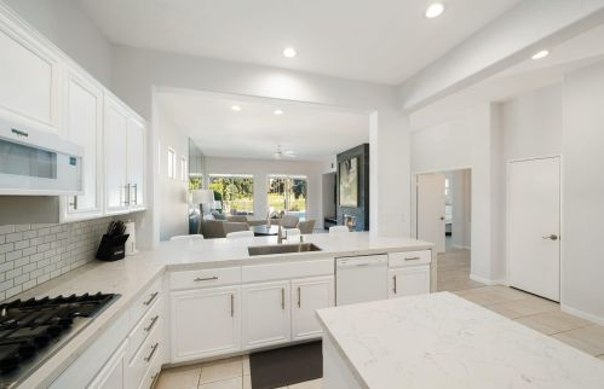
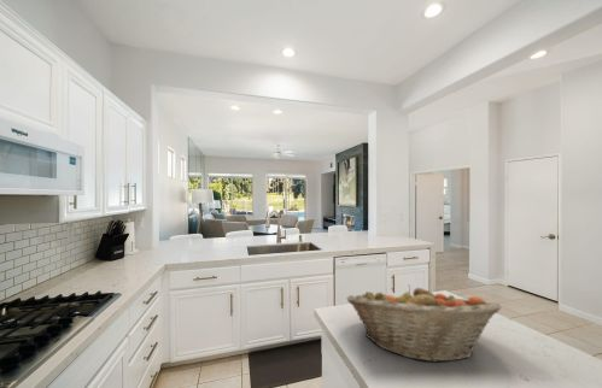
+ fruit basket [346,283,502,364]
